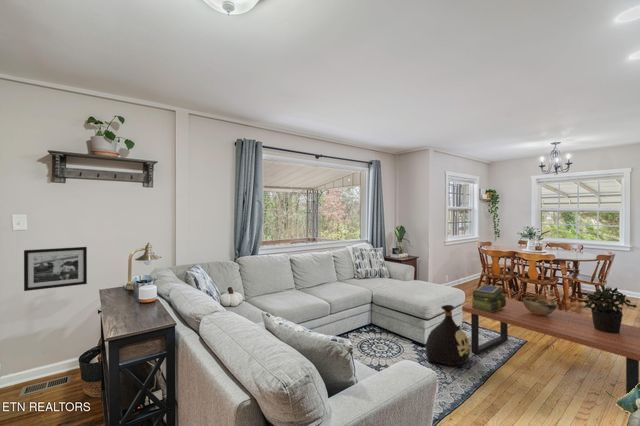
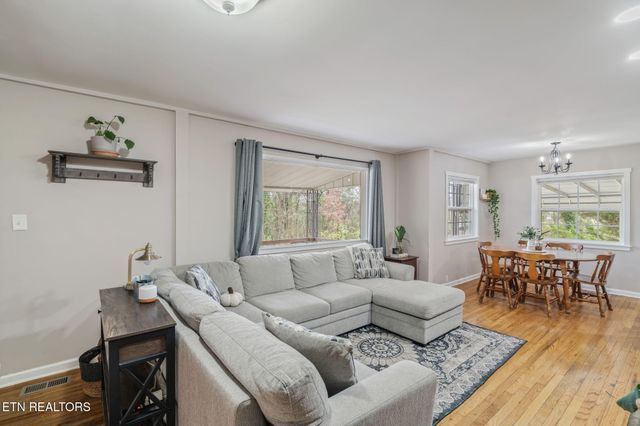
- picture frame [23,246,88,292]
- bag [425,304,471,366]
- decorative bowl [522,296,558,315]
- stack of books [470,283,507,313]
- potted plant [582,286,638,334]
- coffee table [461,298,640,414]
